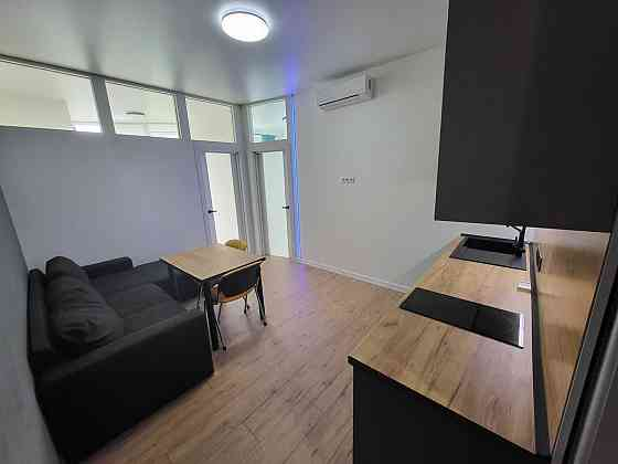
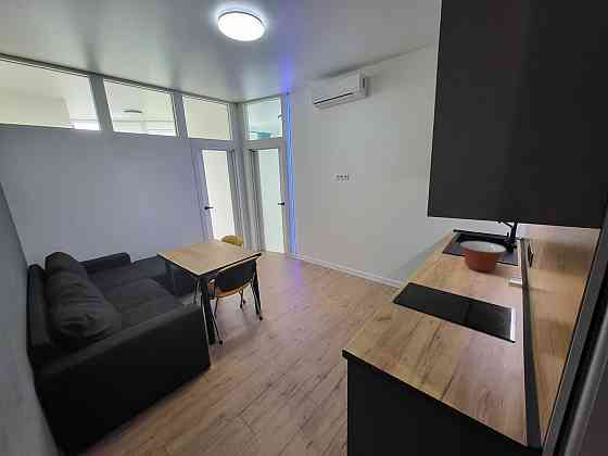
+ mixing bowl [459,240,507,273]
